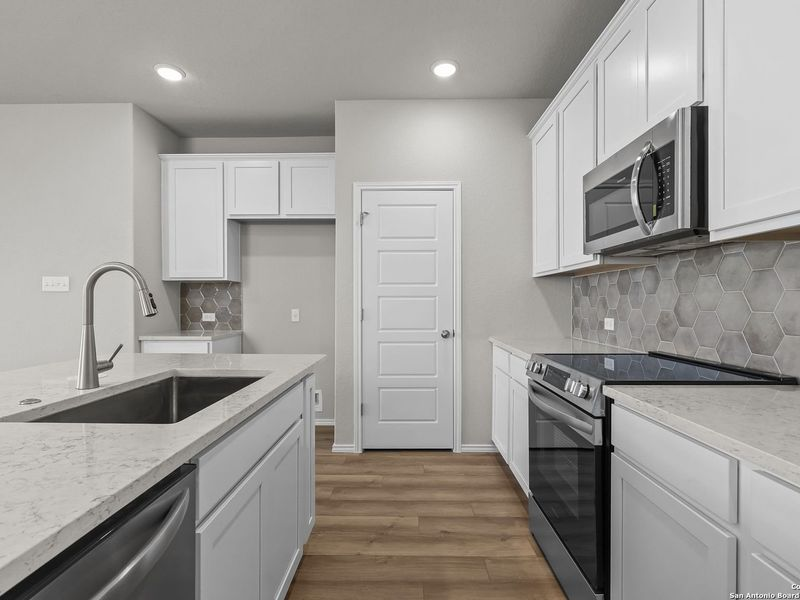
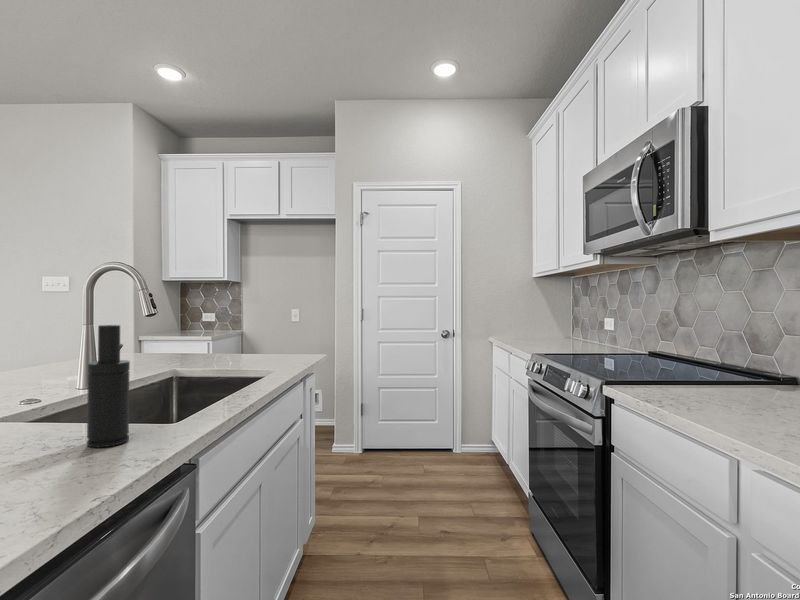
+ soap dispenser [86,324,131,448]
